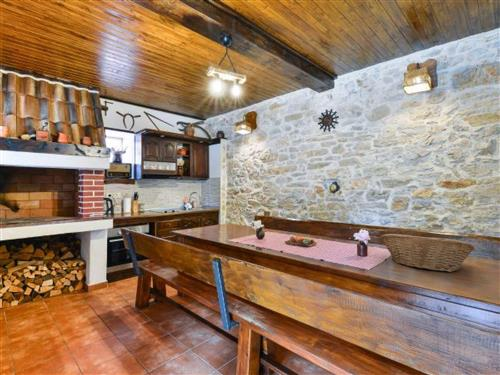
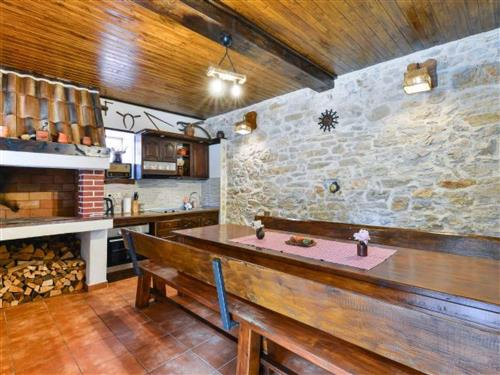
- fruit basket [379,233,476,273]
